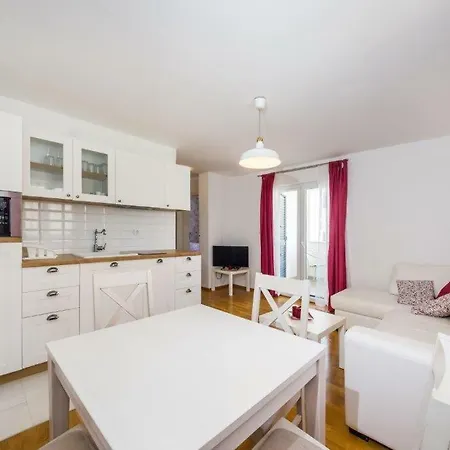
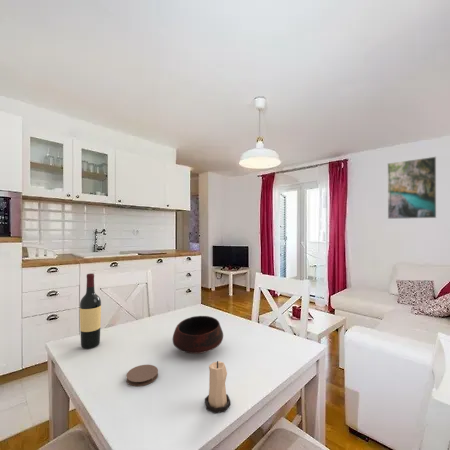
+ coaster [125,364,159,387]
+ bowl [172,315,224,355]
+ wine bottle [79,272,102,350]
+ candle [204,360,232,414]
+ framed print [387,156,437,220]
